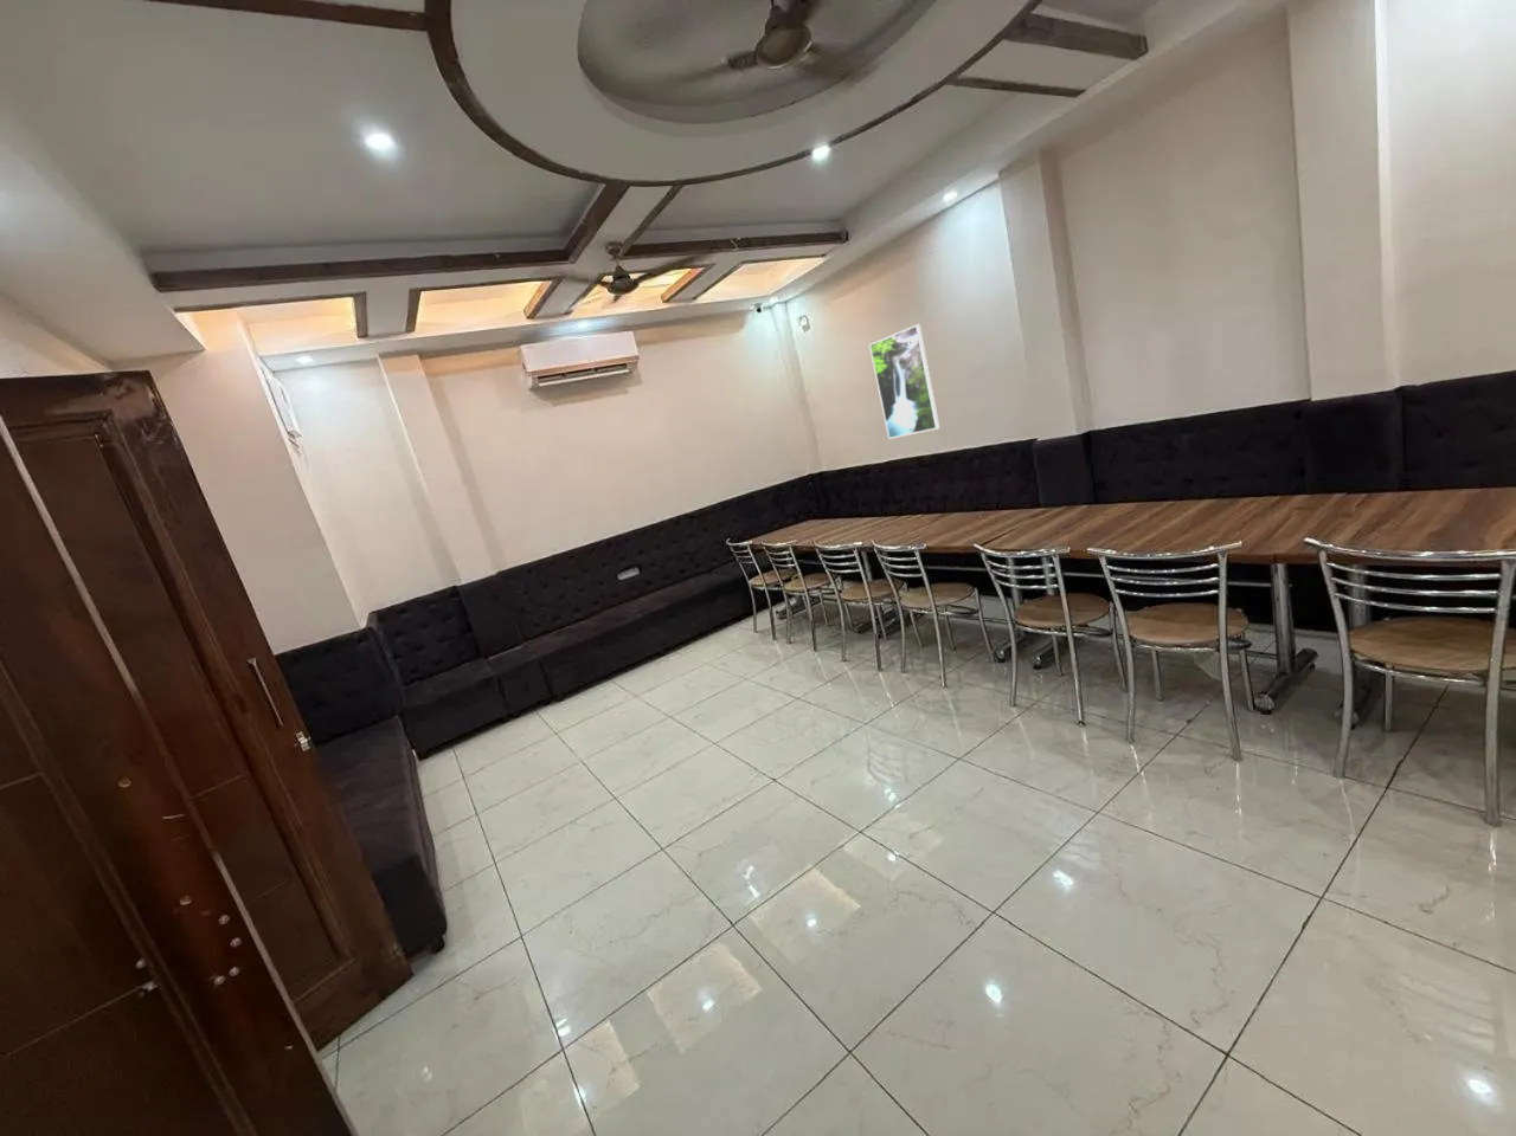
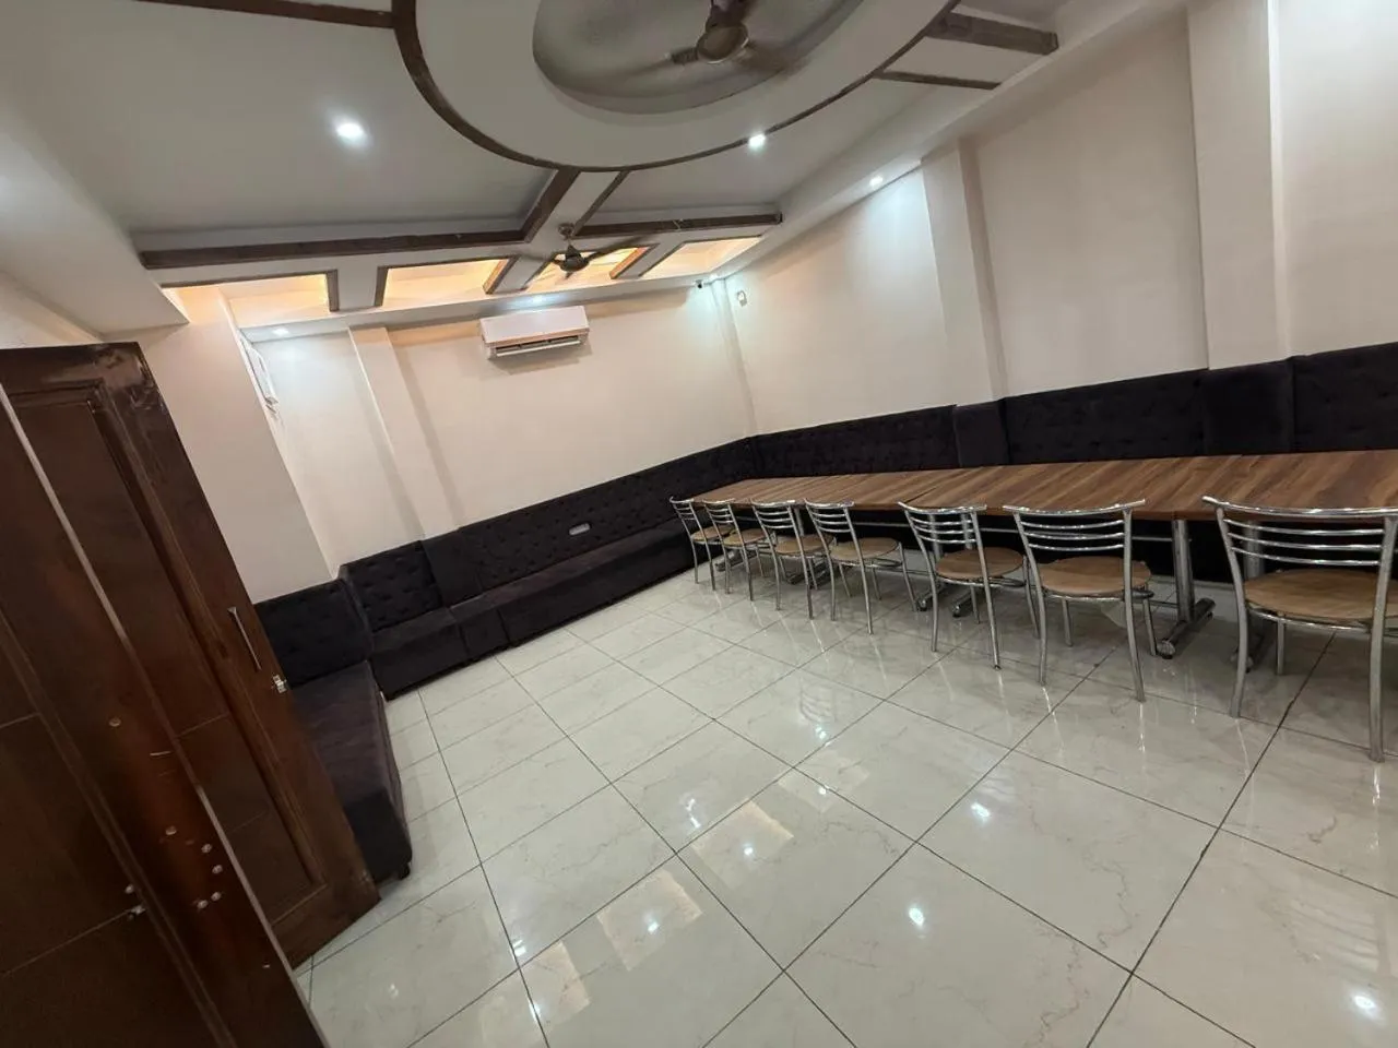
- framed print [868,323,941,440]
